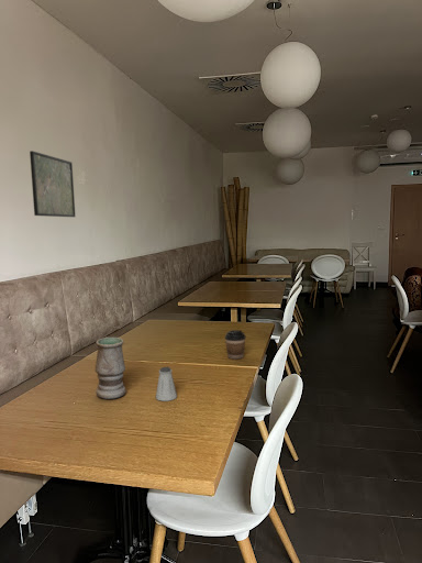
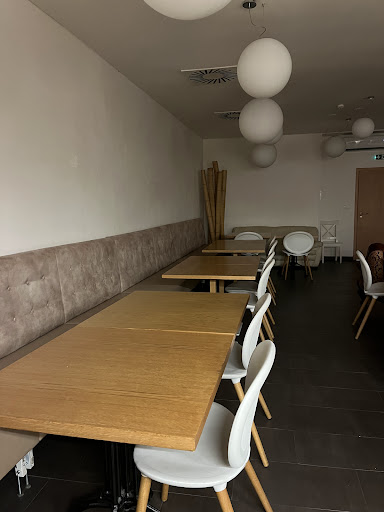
- saltshaker [155,366,178,402]
- vase [95,336,126,400]
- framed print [29,150,77,218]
- coffee cup [224,329,247,360]
